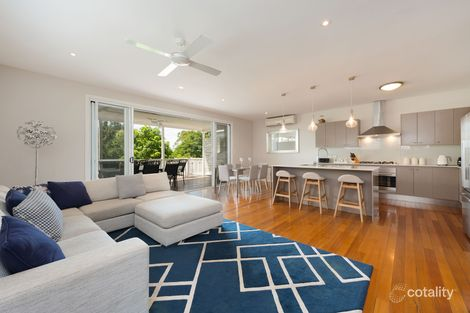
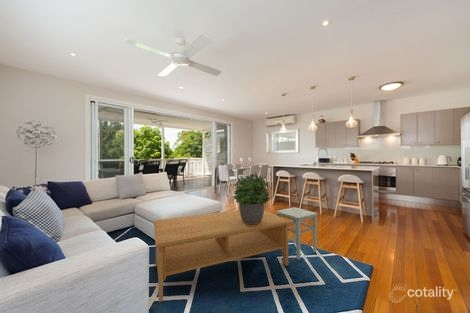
+ potted plant [232,172,271,224]
+ coffee table [152,209,292,303]
+ stool [275,206,318,261]
